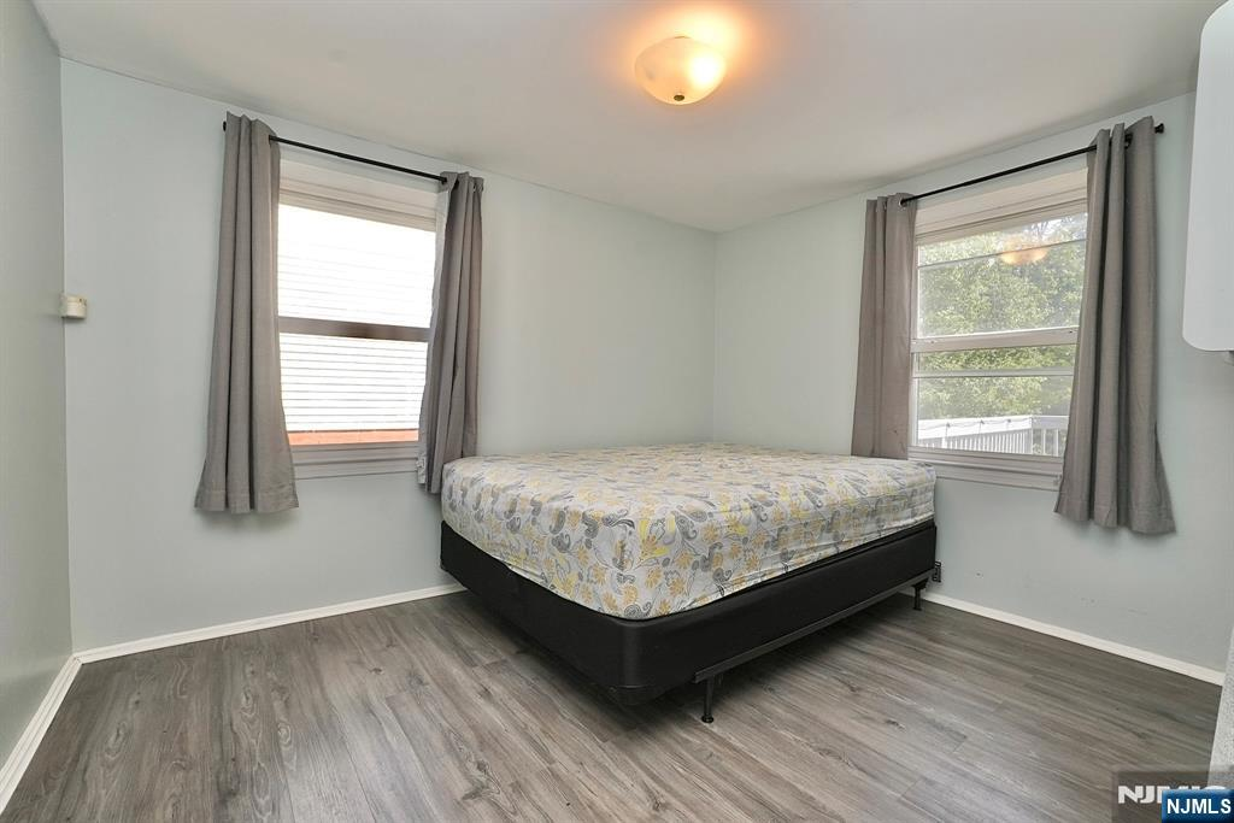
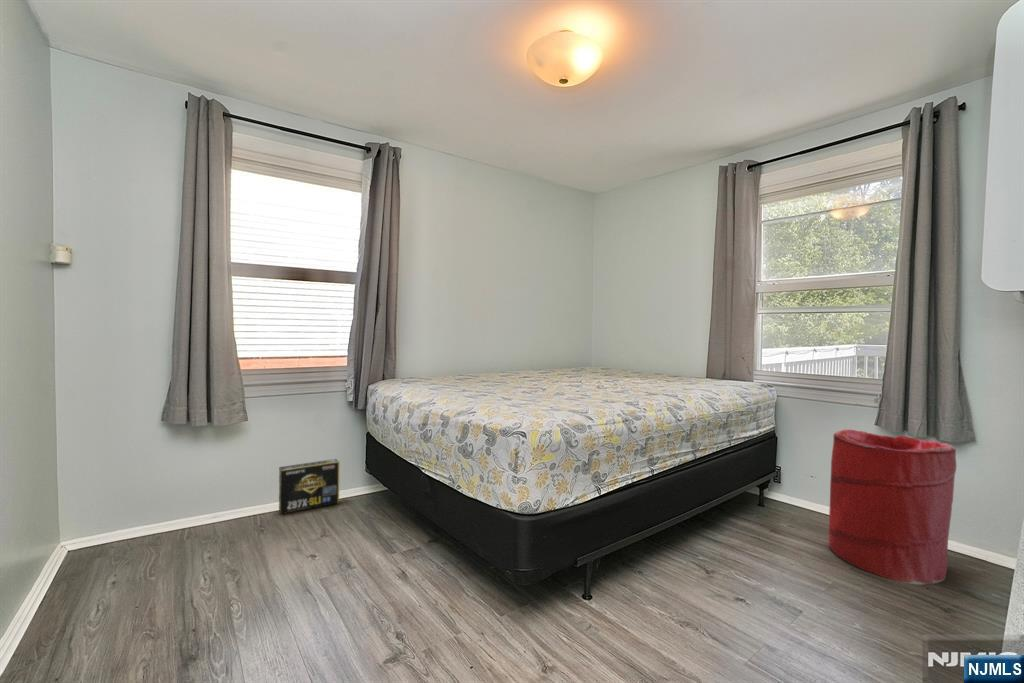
+ box [278,458,341,515]
+ laundry hamper [828,429,957,585]
